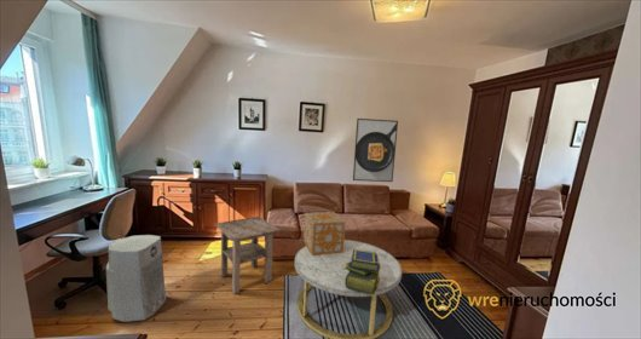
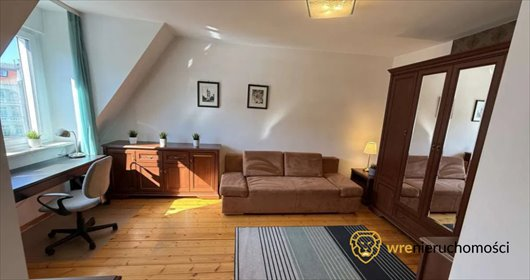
- coffee table [294,239,403,339]
- decorative box [302,211,347,255]
- side table [214,216,281,294]
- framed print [352,117,399,183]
- air purifier [105,234,168,323]
- stack of books [345,249,381,297]
